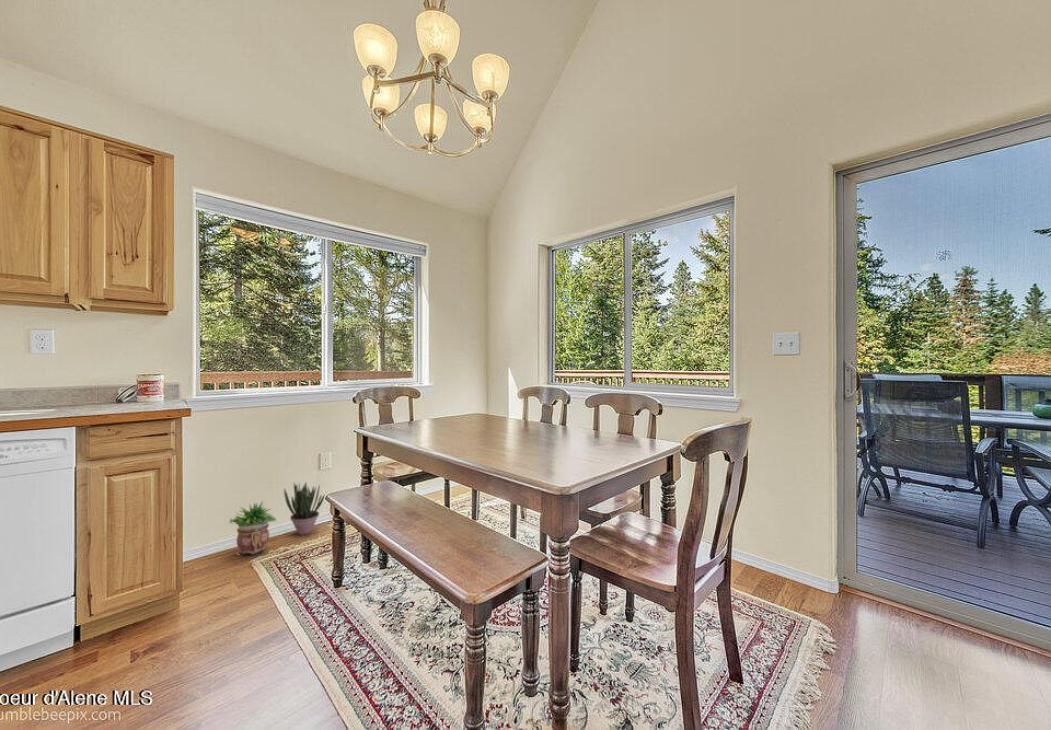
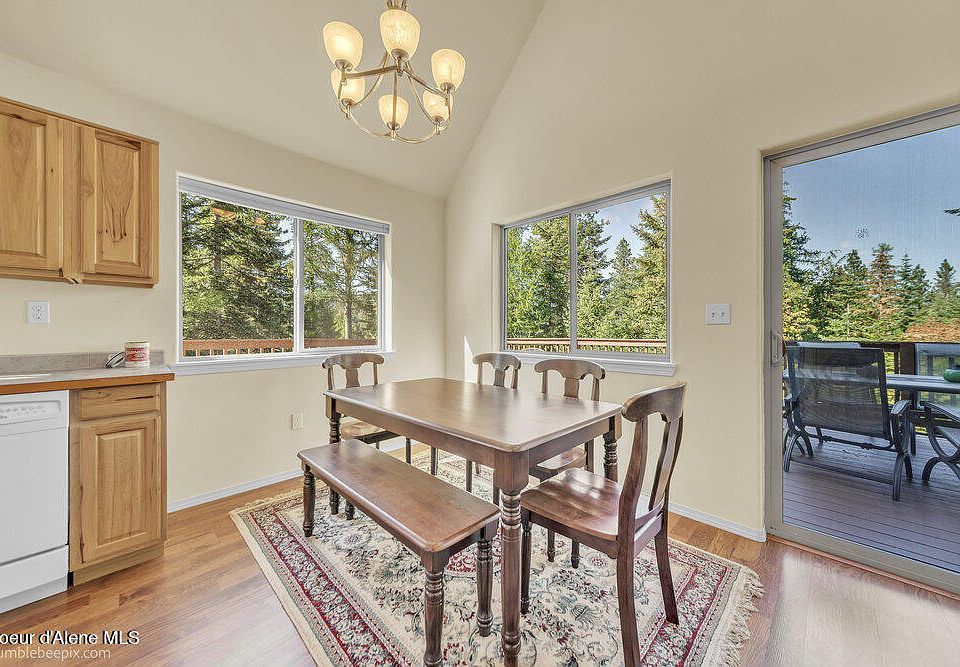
- potted plant [282,482,325,536]
- potted plant [229,501,277,555]
